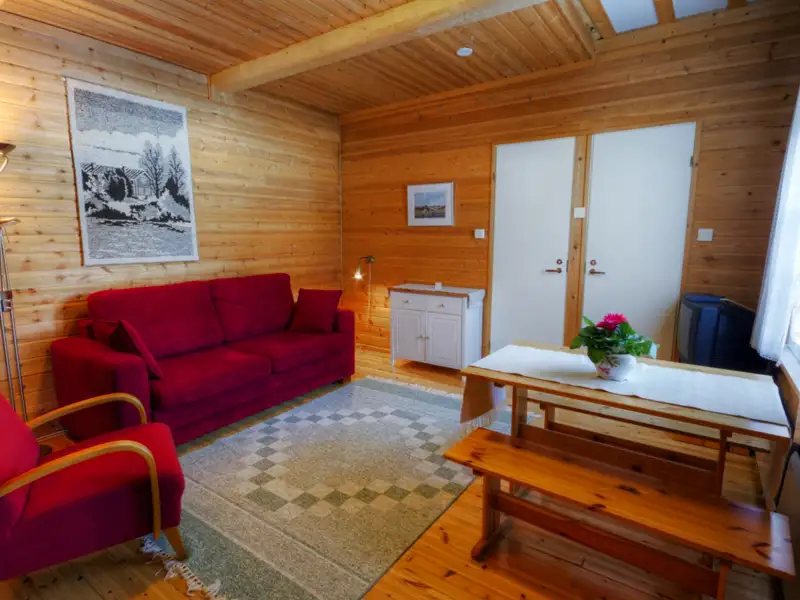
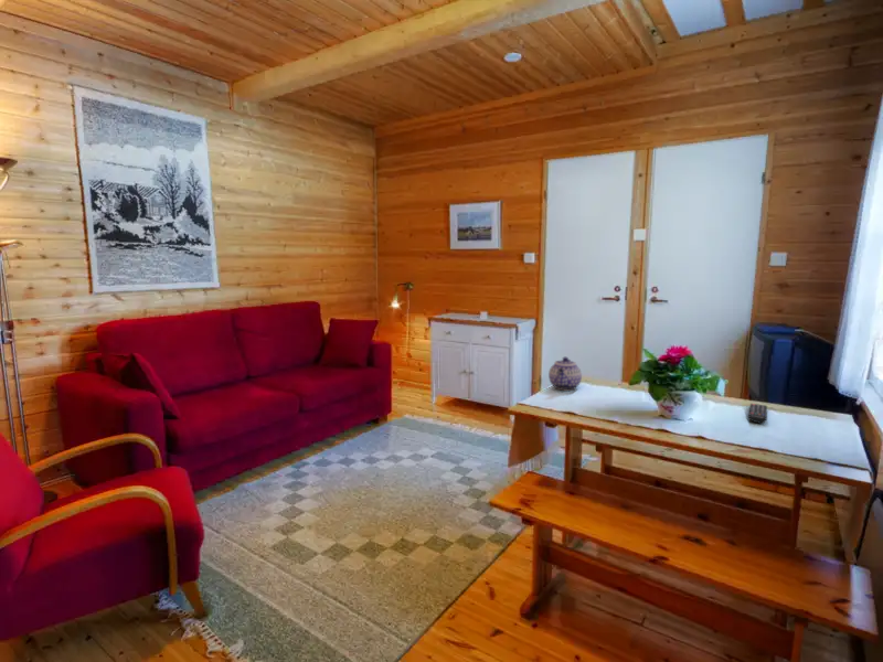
+ remote control [747,403,768,424]
+ teapot [547,356,583,391]
